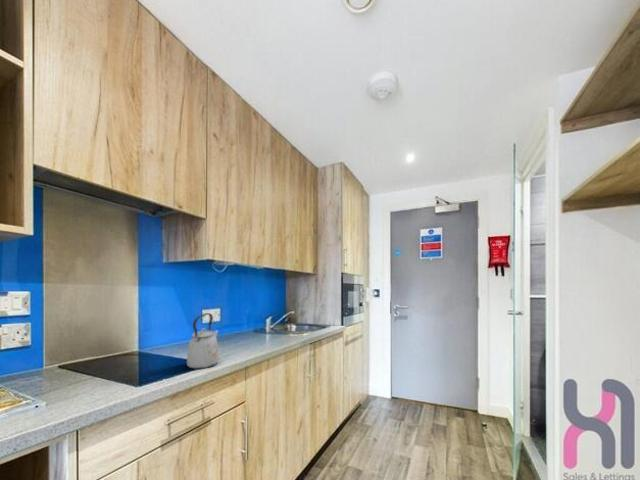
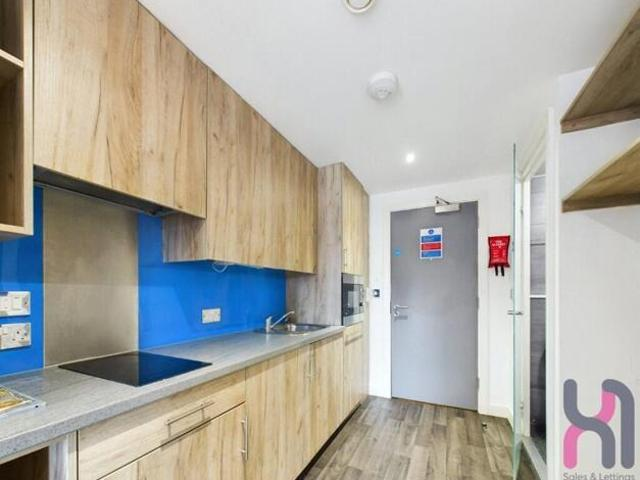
- kettle [186,312,220,370]
